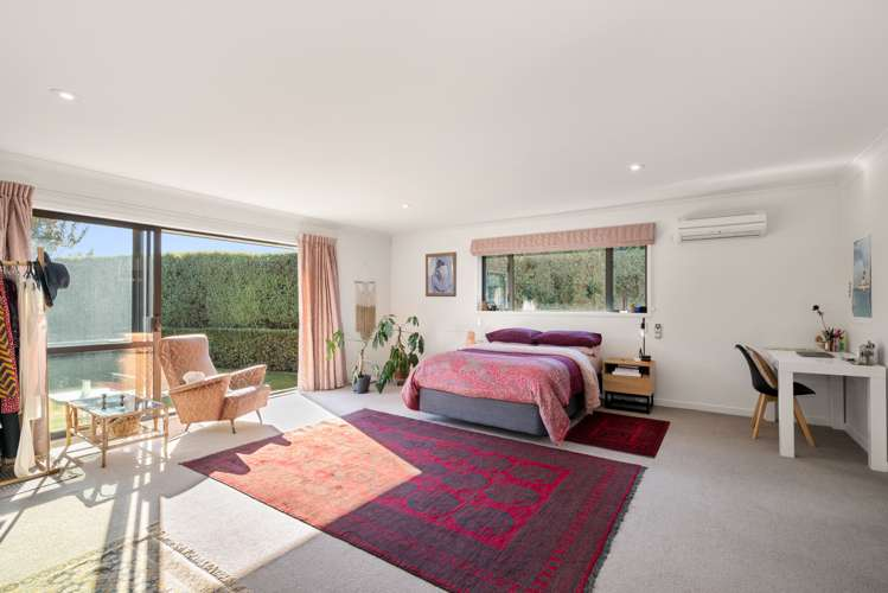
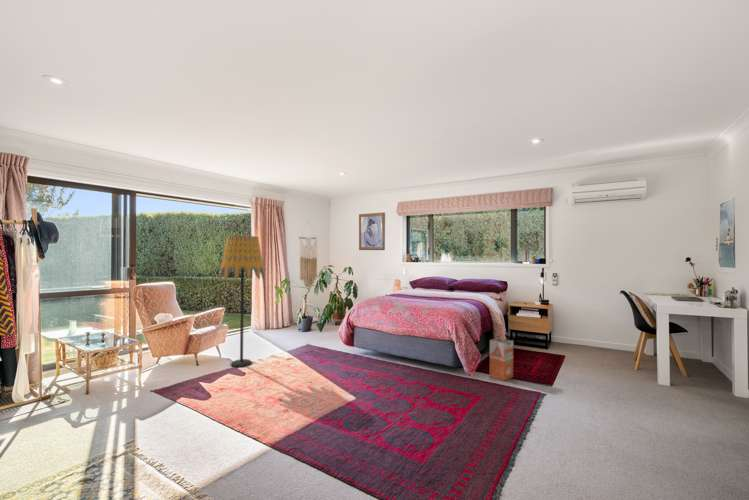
+ floor lamp [218,235,266,368]
+ waste bin [488,337,514,382]
